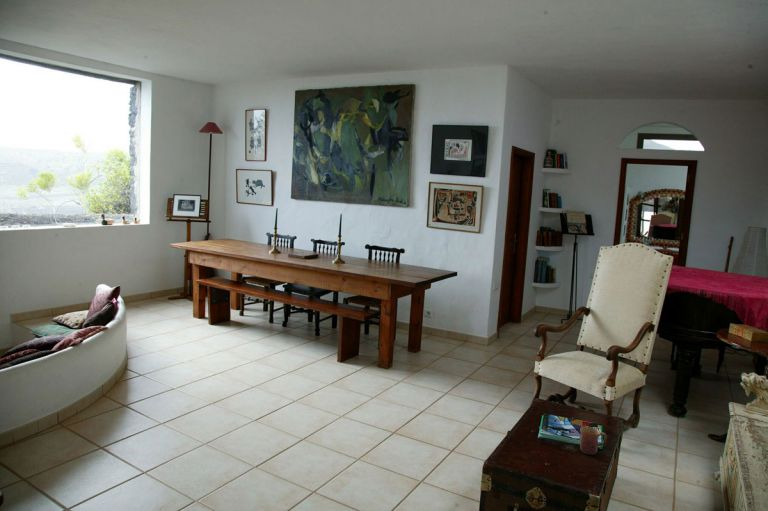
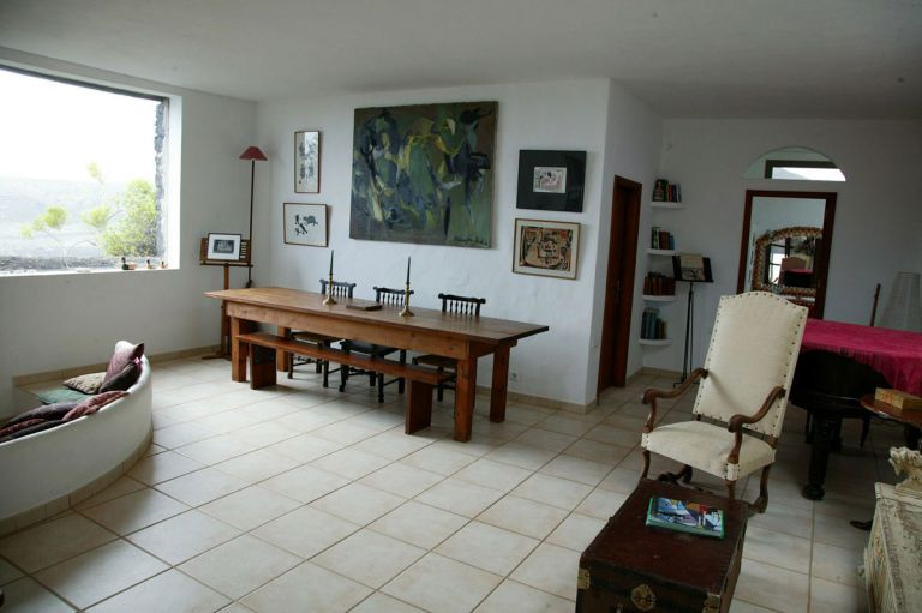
- mug [579,426,608,456]
